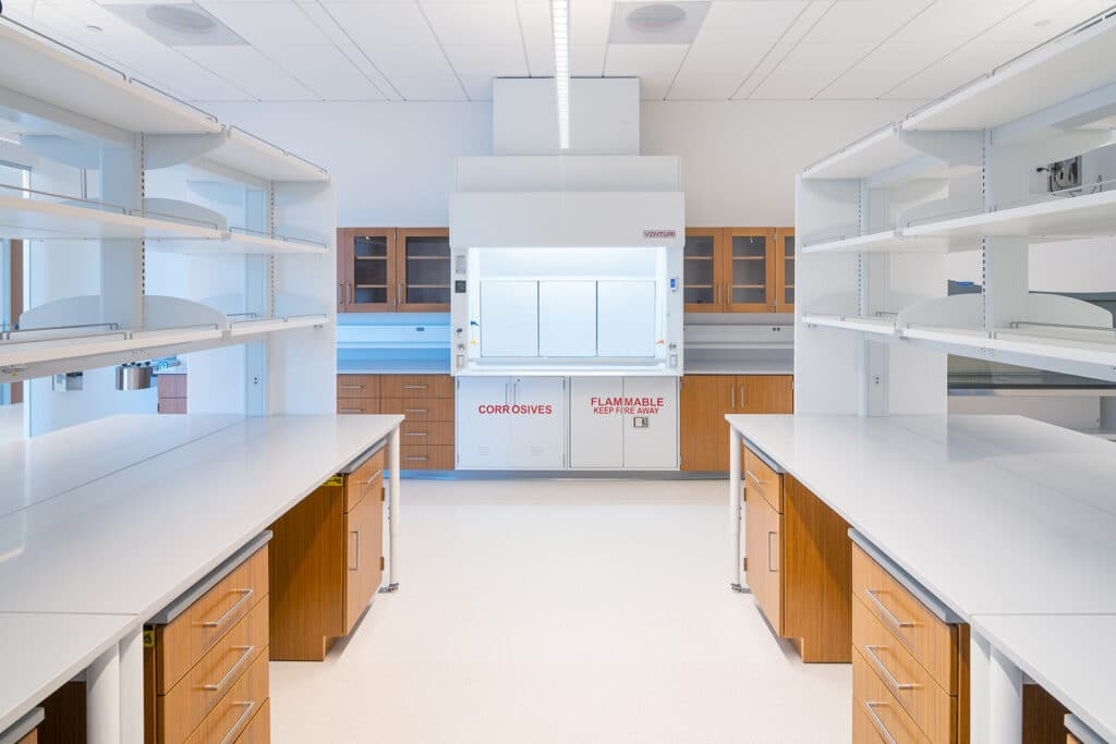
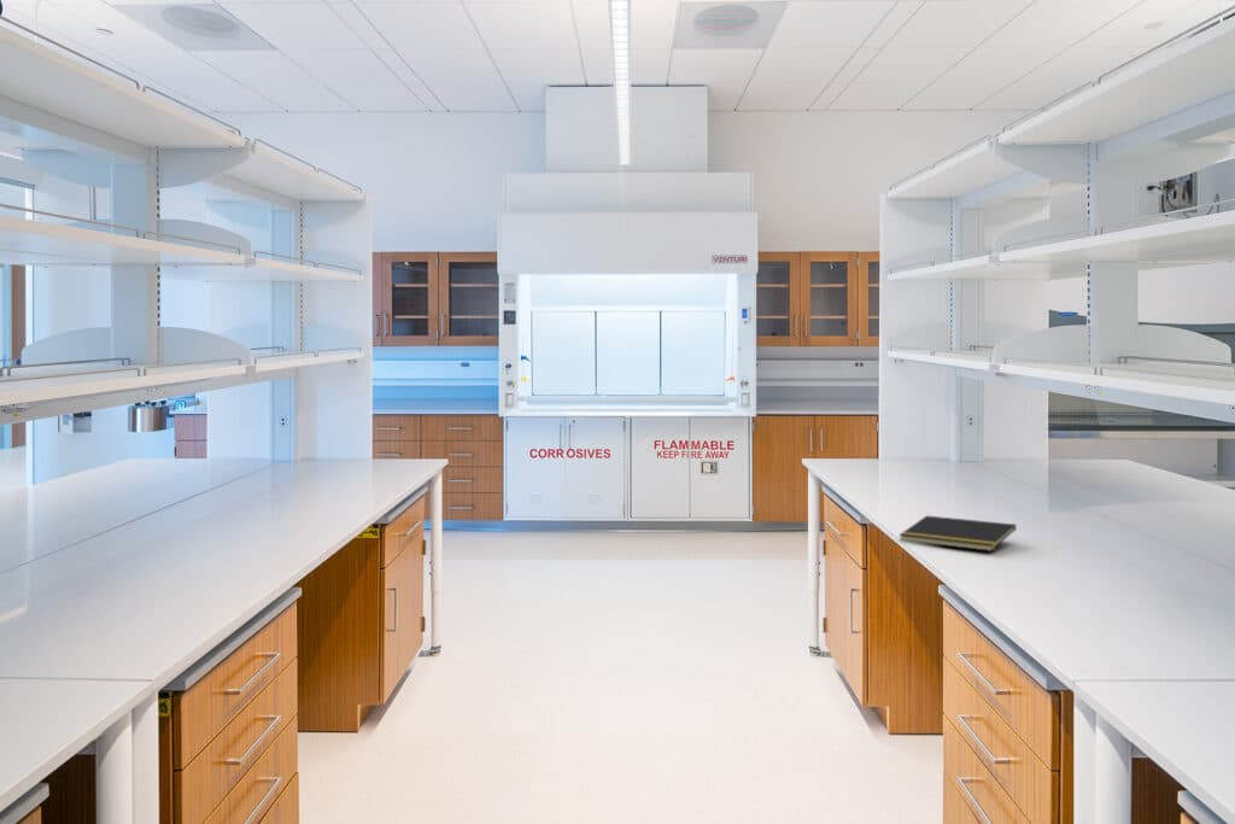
+ notepad [897,514,1018,553]
